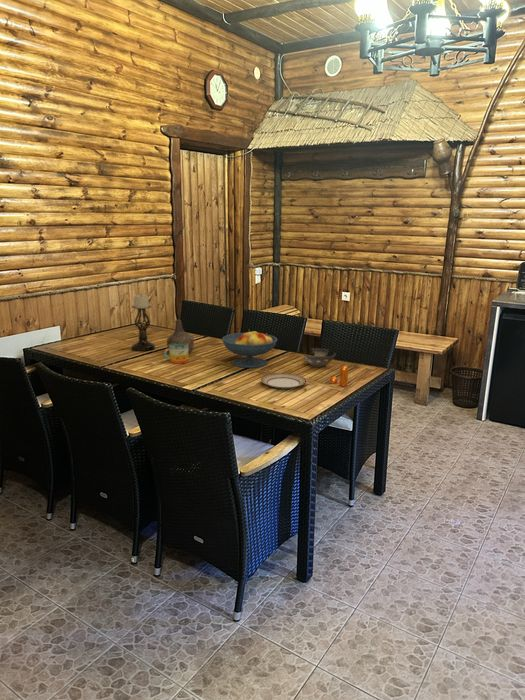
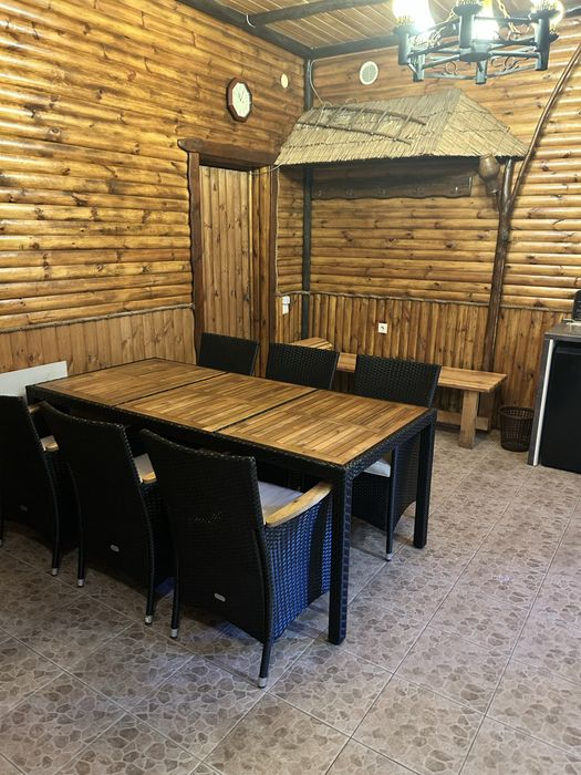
- mug [163,343,189,365]
- fruit bowl [221,330,278,369]
- bottle [166,319,195,353]
- plate [260,372,307,390]
- decorative bowl [303,347,337,368]
- candle holder [130,293,156,352]
- pepper shaker [329,365,349,387]
